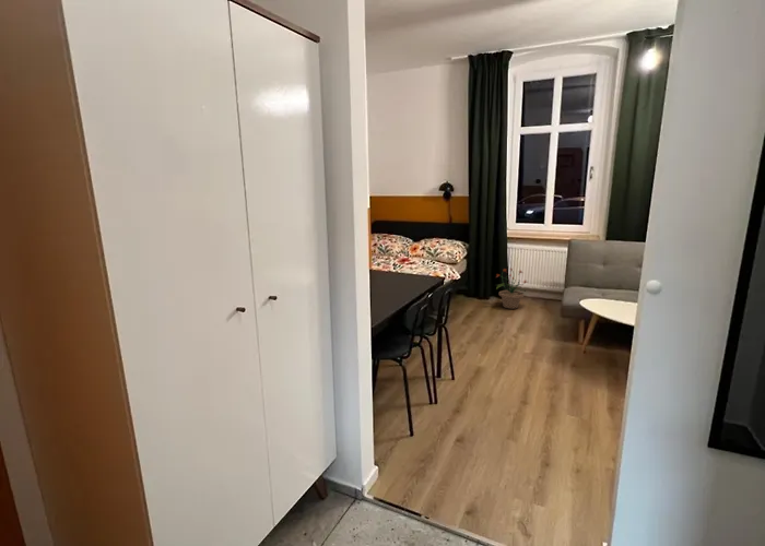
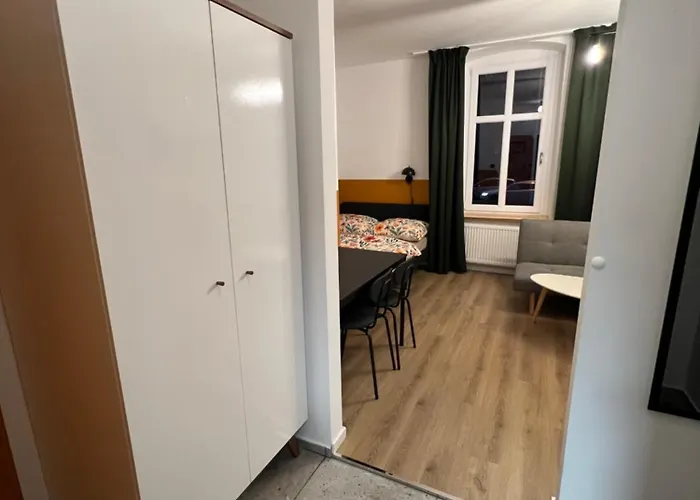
- potted plant [495,268,529,310]
